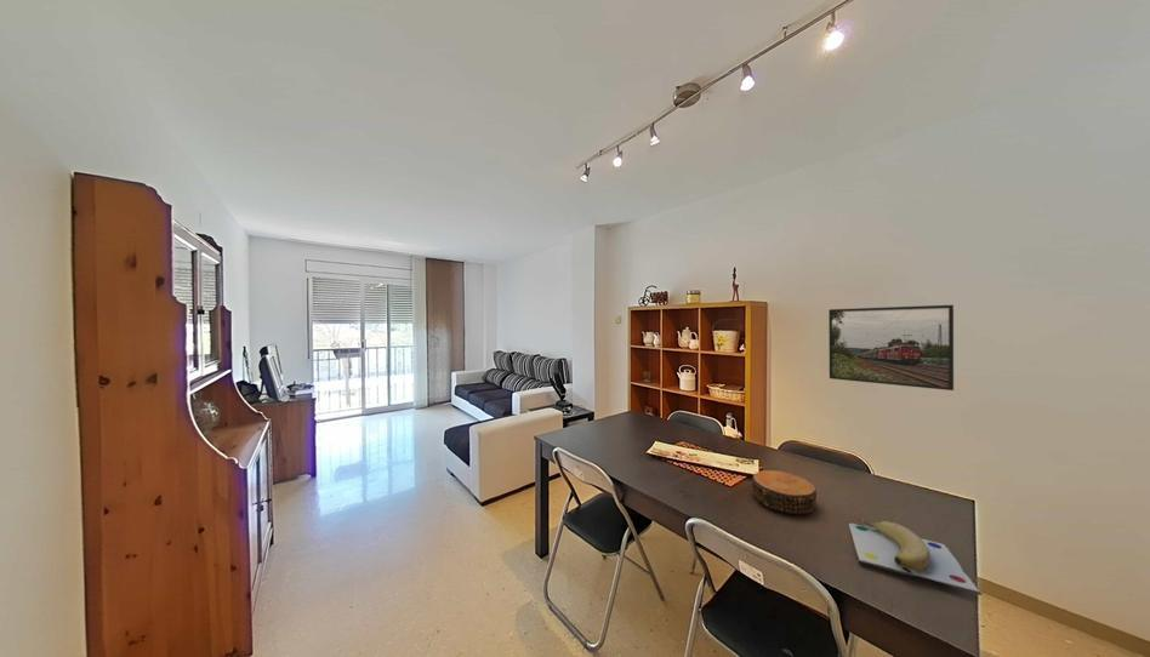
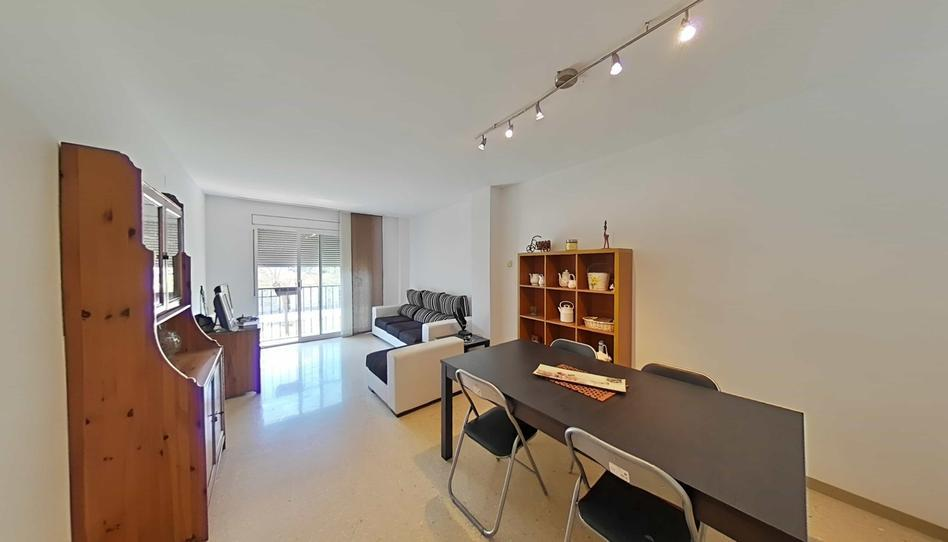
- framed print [827,304,955,392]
- banana [848,516,983,596]
- bowl [751,469,818,515]
